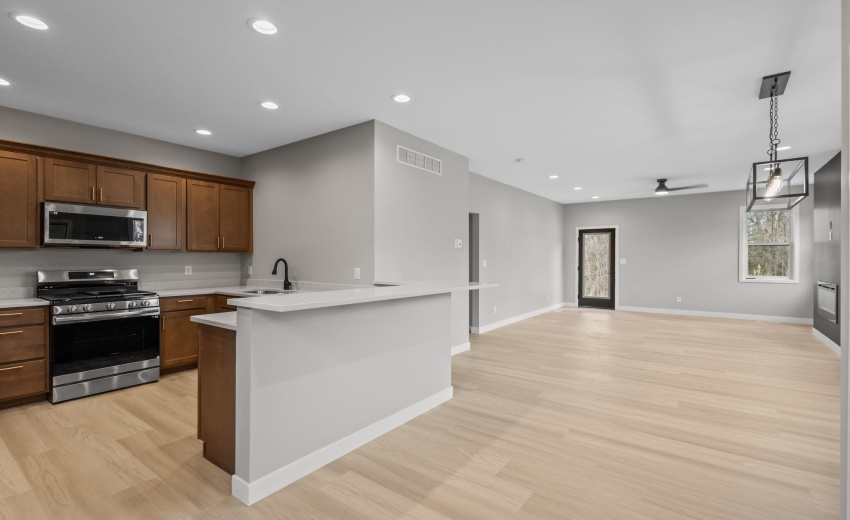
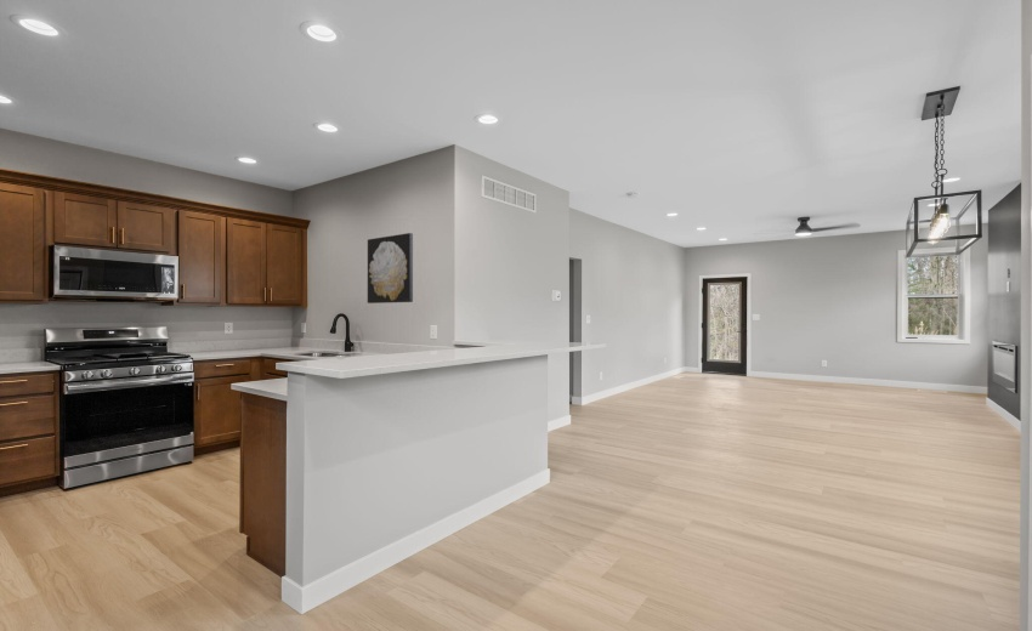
+ wall art [367,232,414,305]
